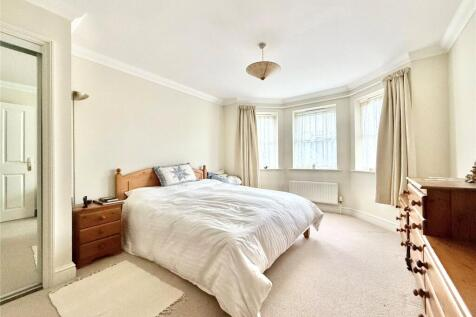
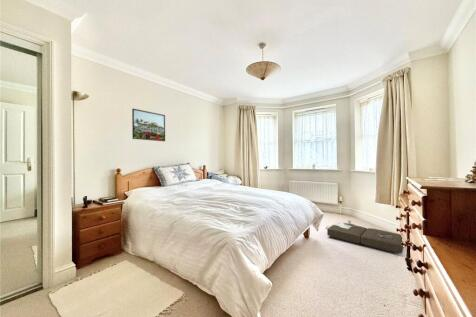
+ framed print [131,108,166,142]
+ ottoman [325,220,405,255]
